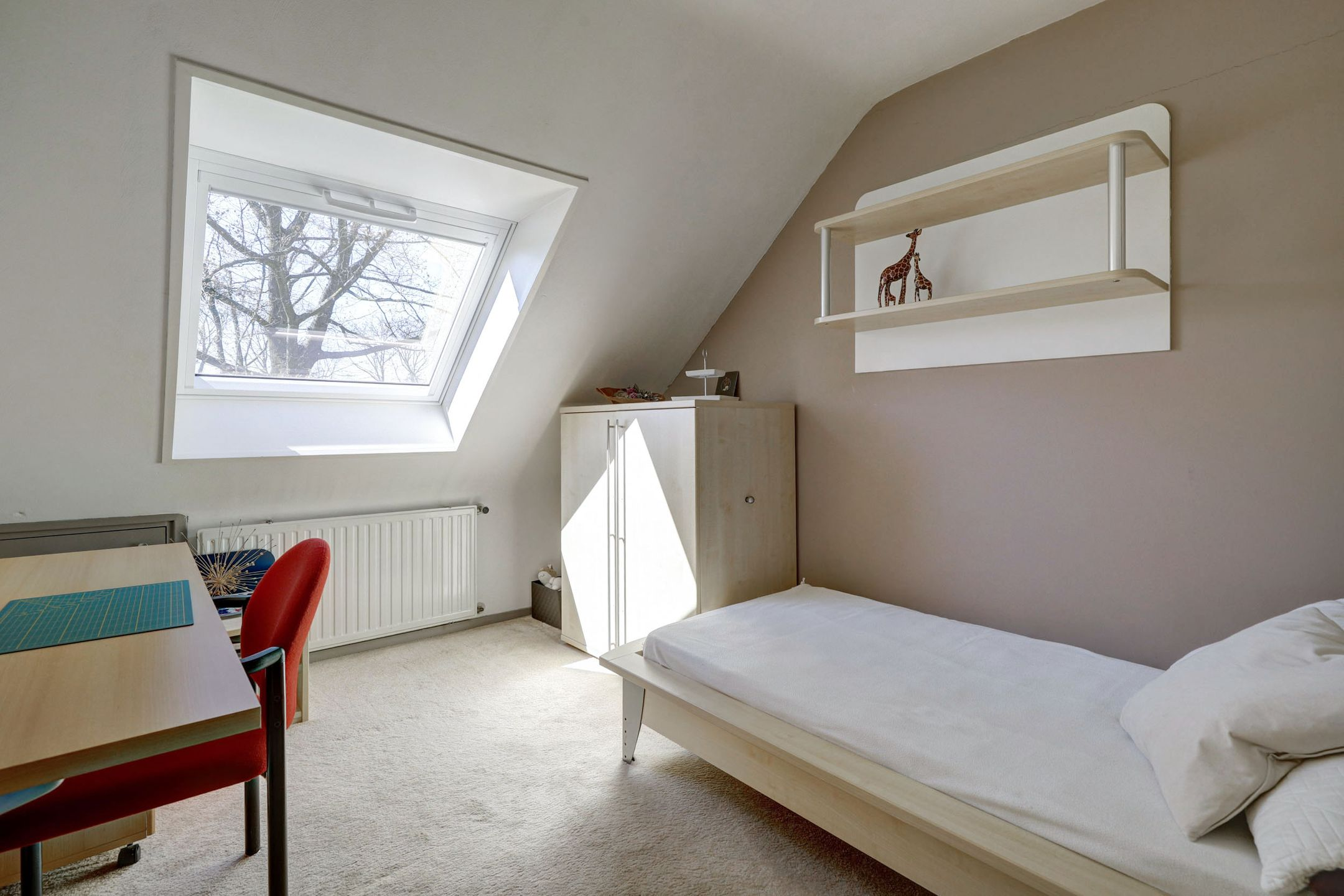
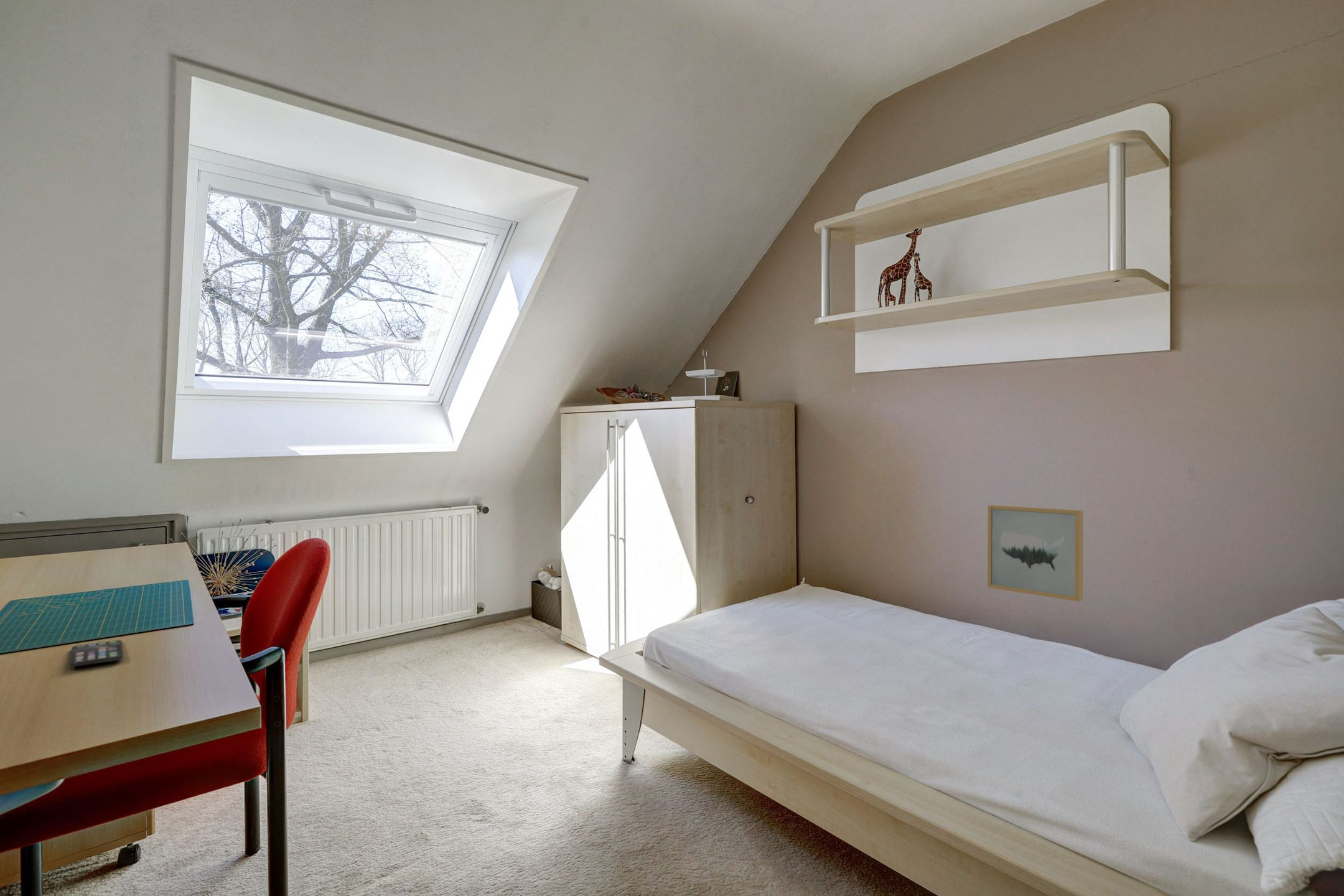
+ smartphone [68,640,124,668]
+ wall art [987,505,1084,602]
